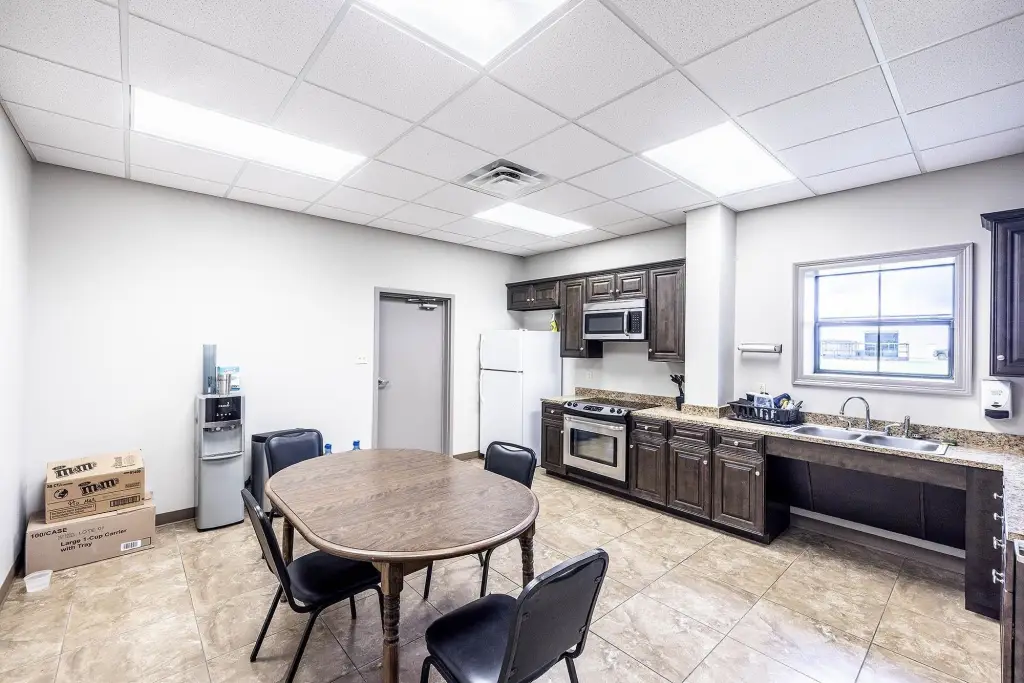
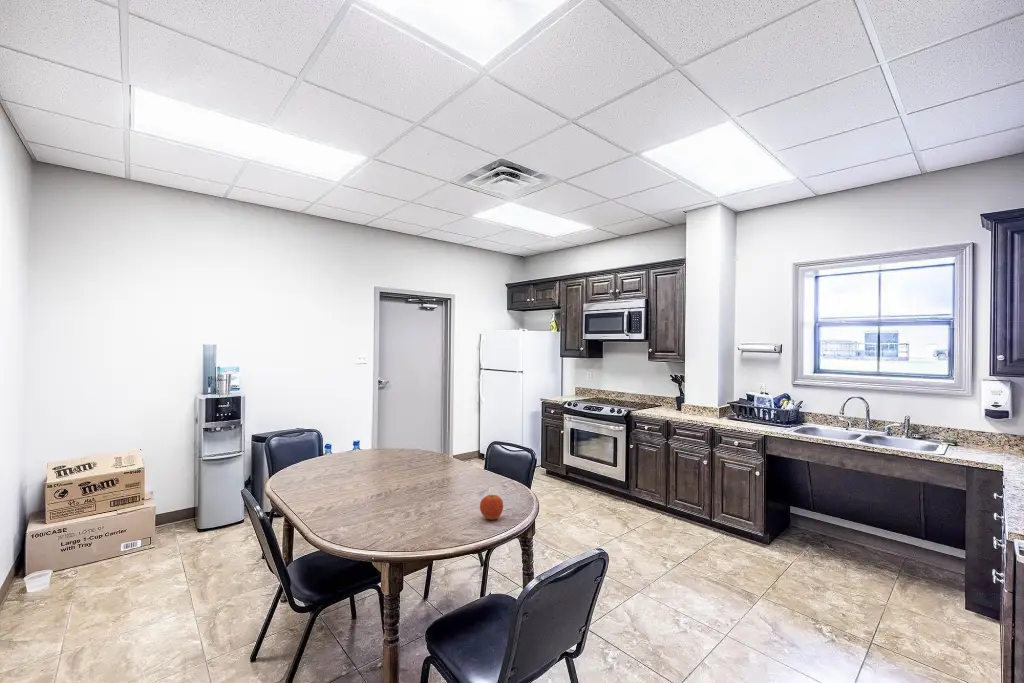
+ fruit [479,494,504,521]
